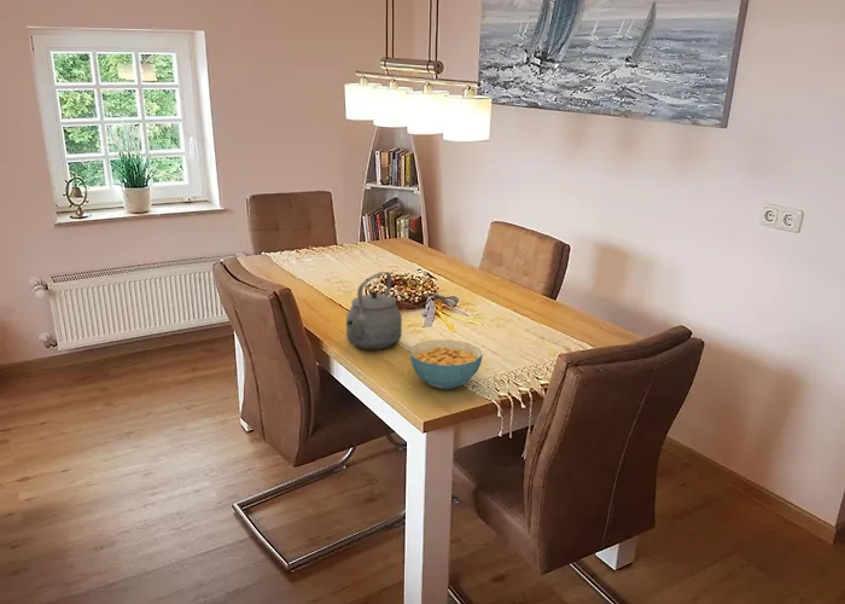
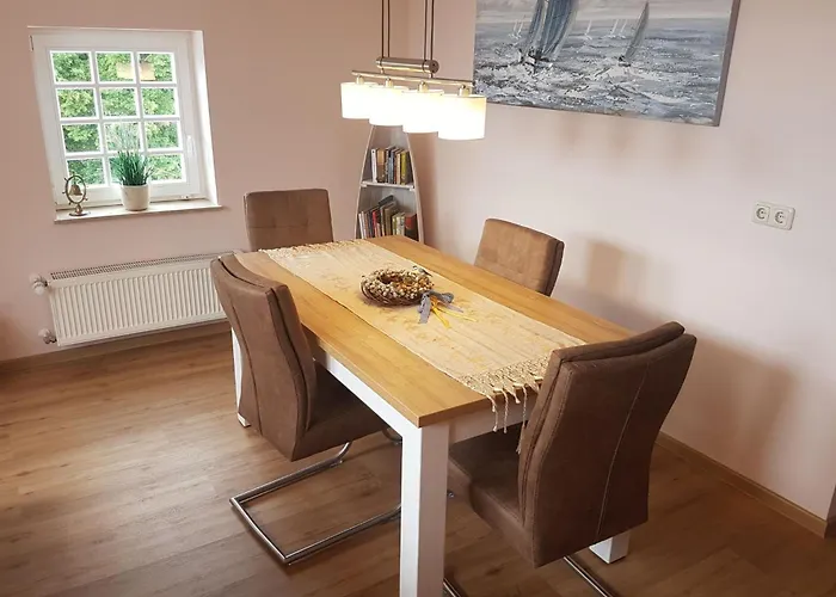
- tea kettle [345,271,403,350]
- cereal bowl [409,338,484,390]
